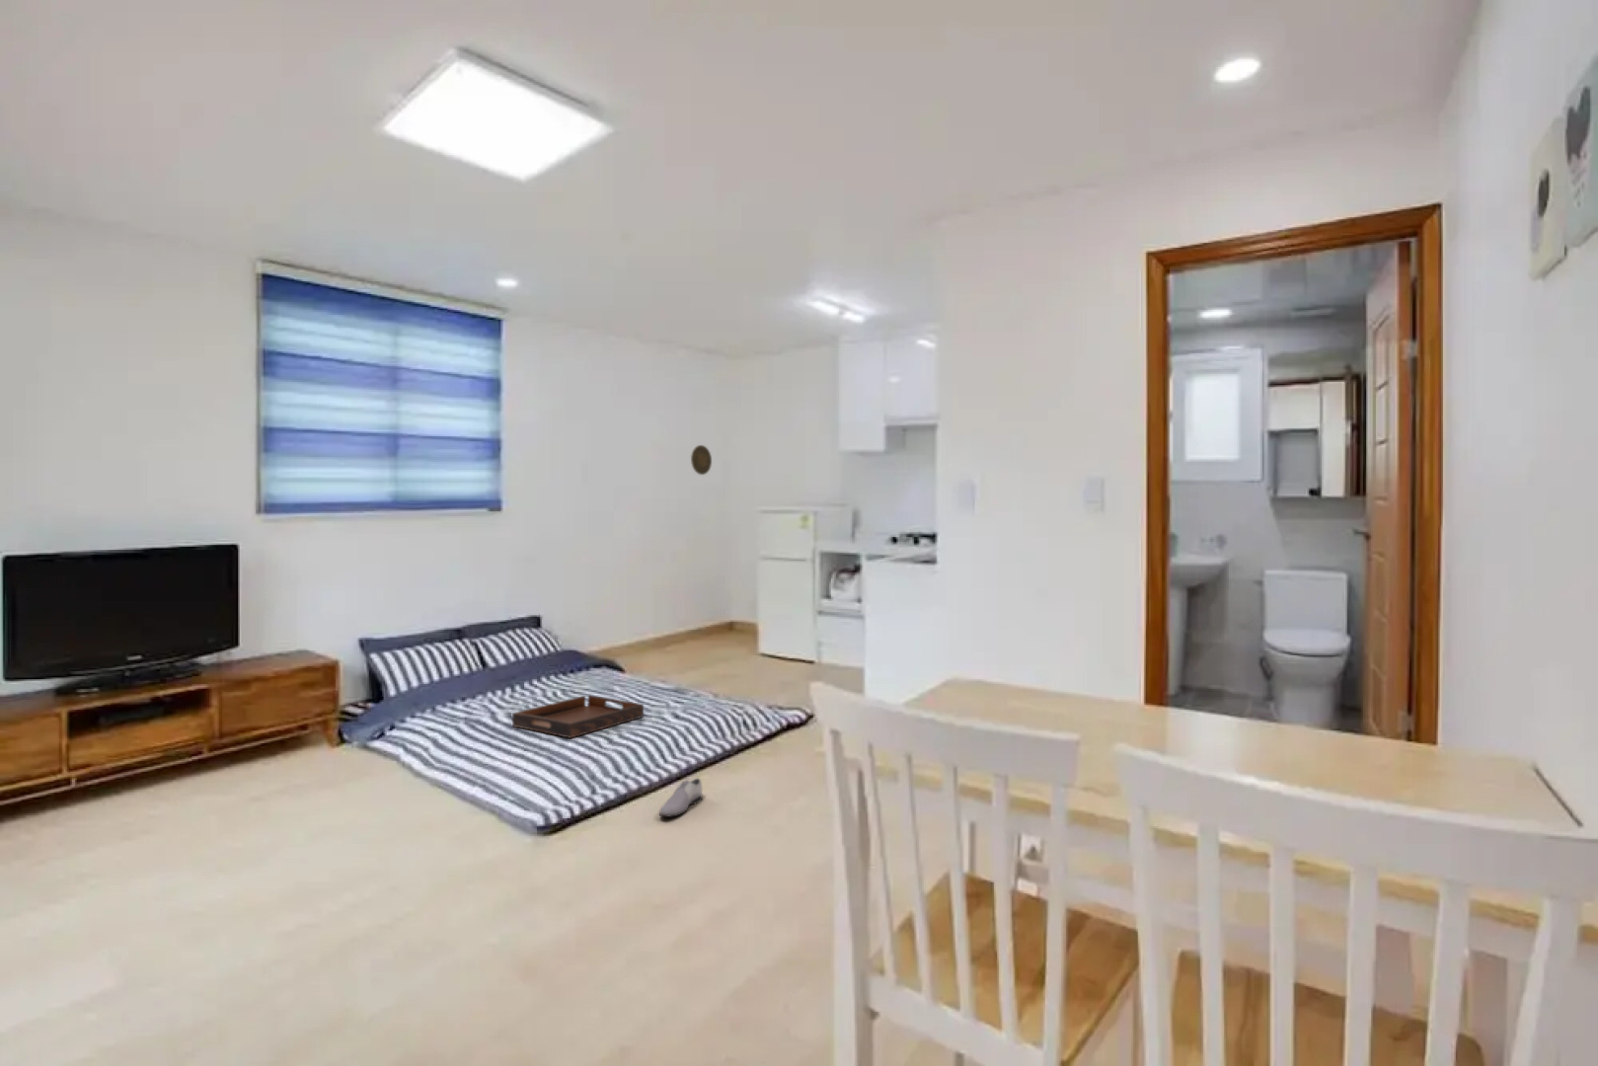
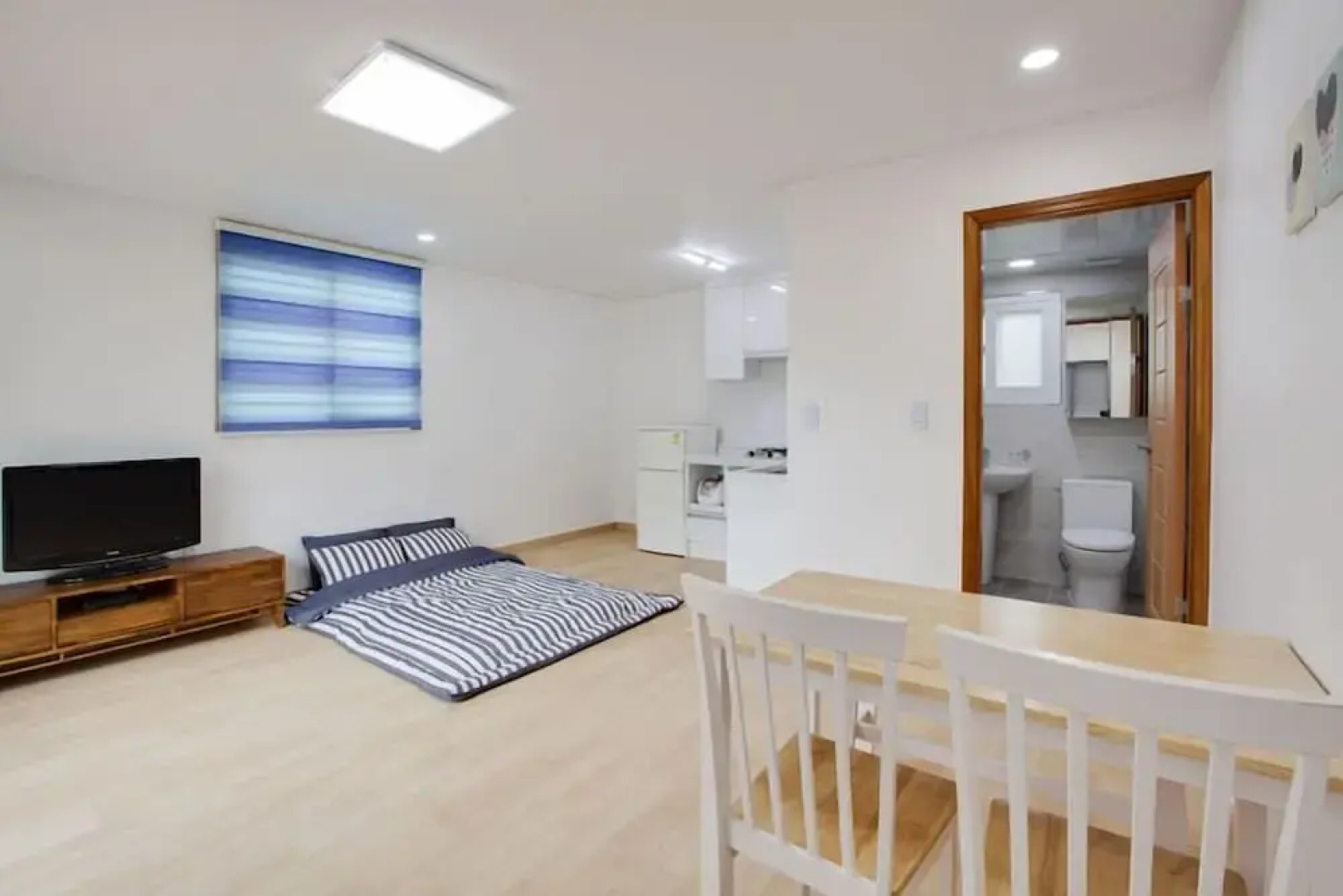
- shoe [658,778,703,819]
- serving tray [512,694,645,739]
- decorative plate [690,444,713,476]
